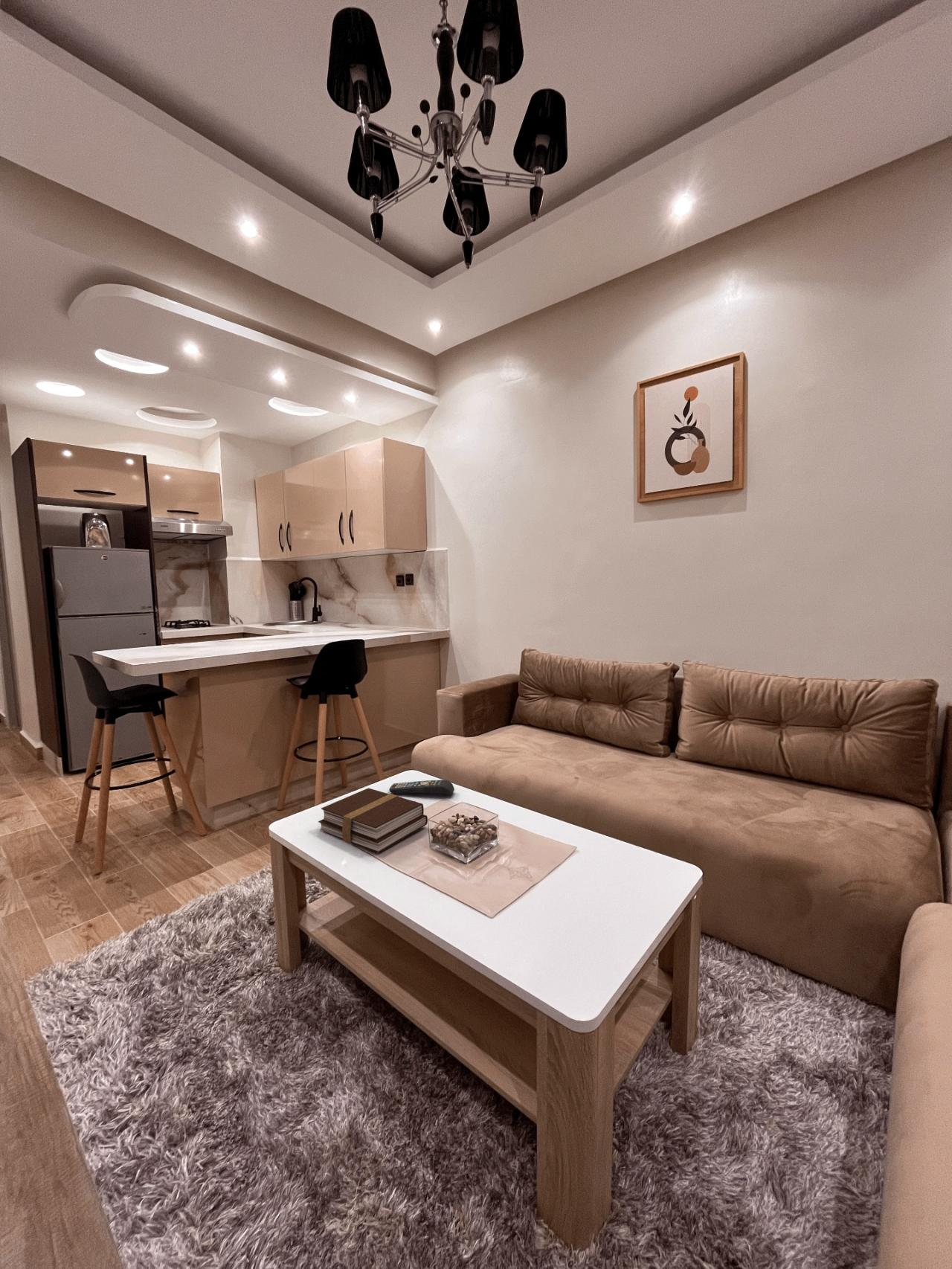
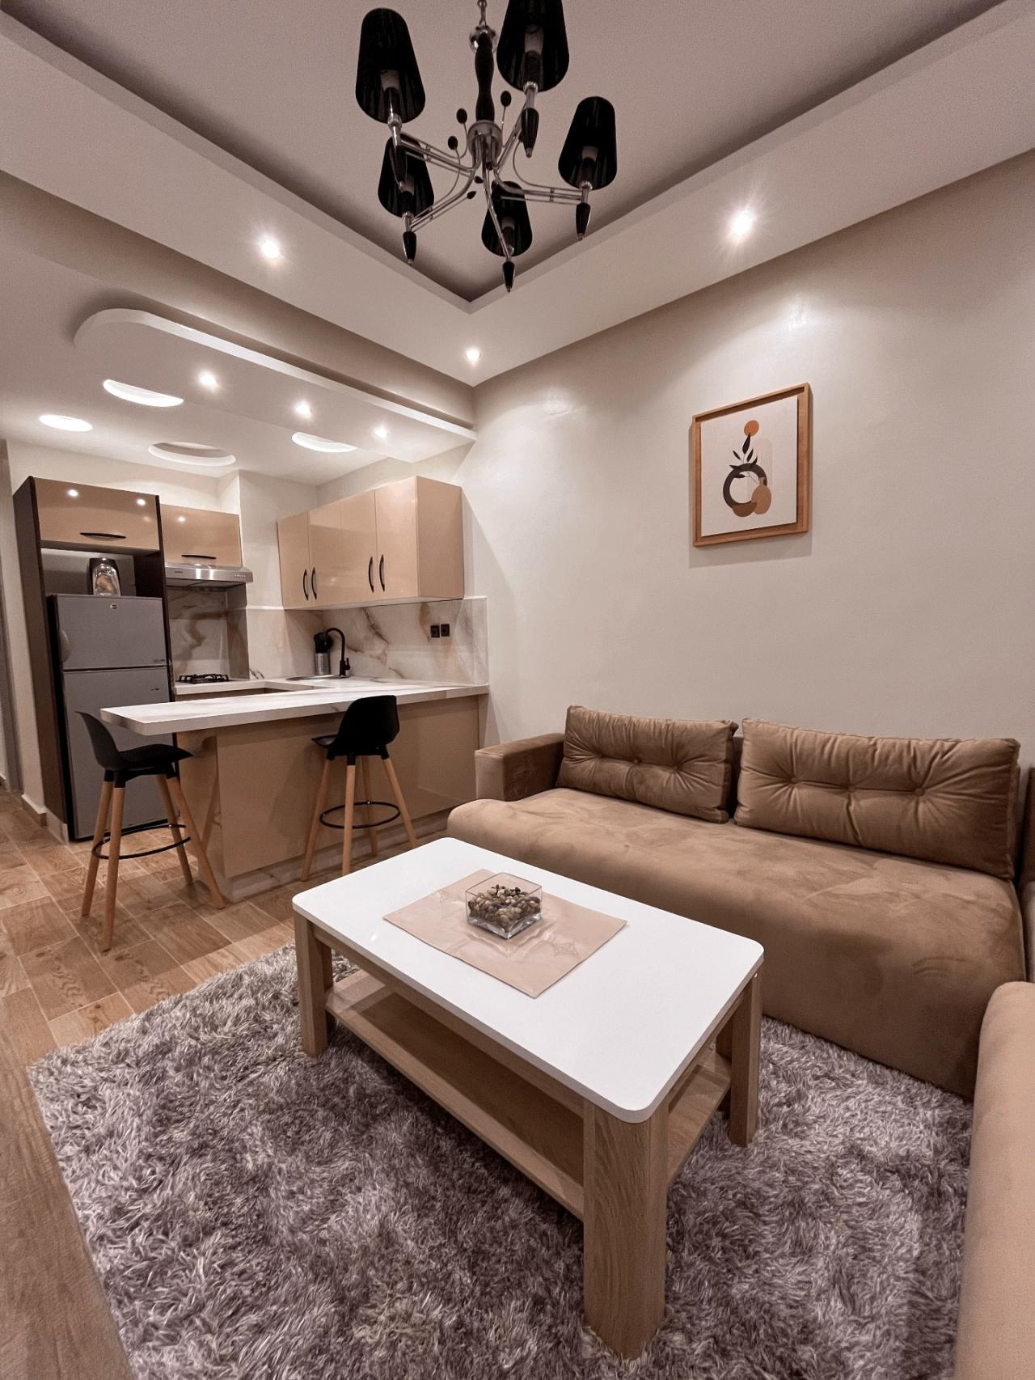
- book [318,788,428,854]
- remote control [388,779,455,796]
